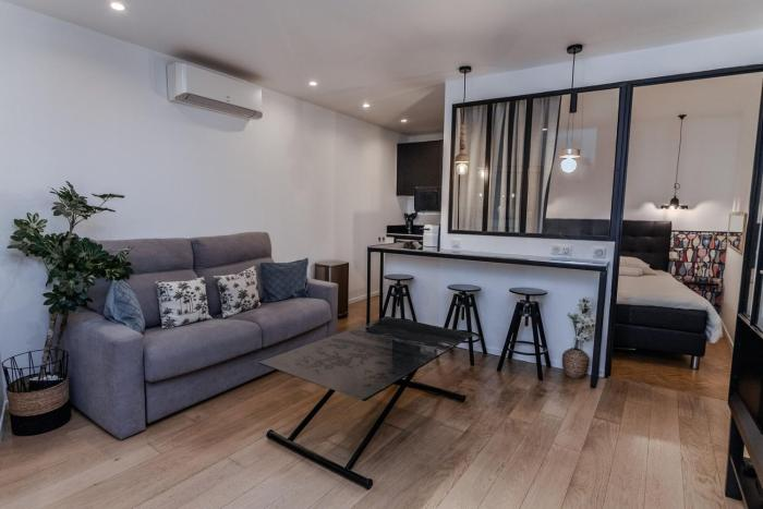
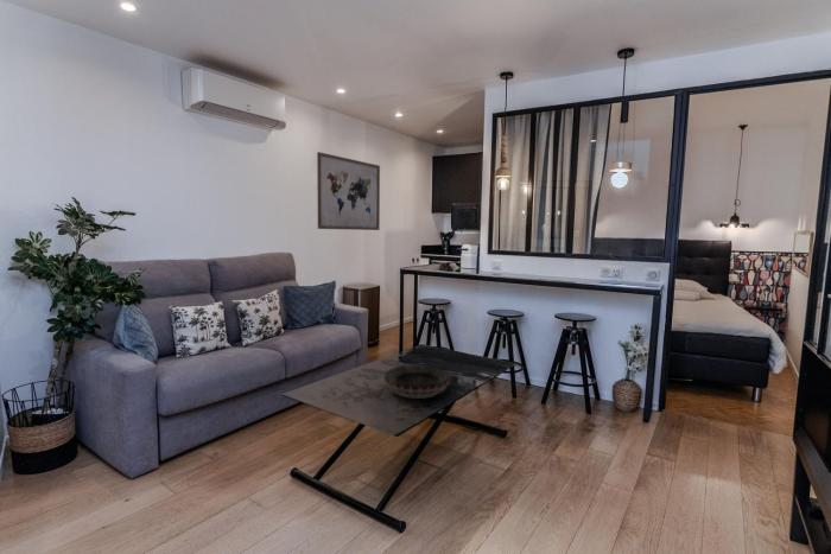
+ decorative bowl [382,363,451,400]
+ wall art [316,151,381,231]
